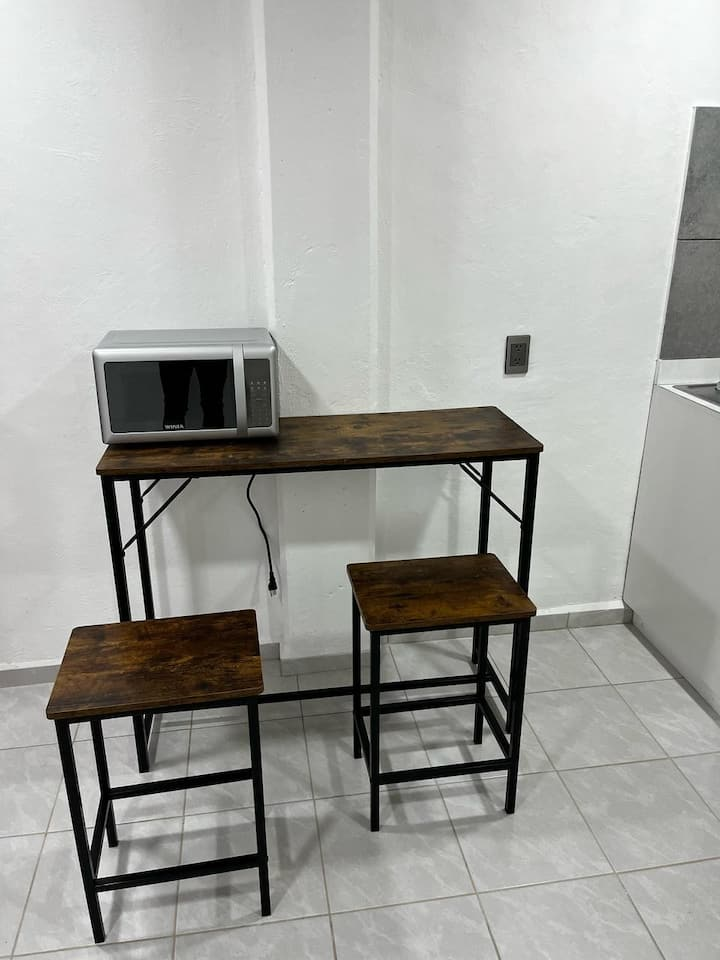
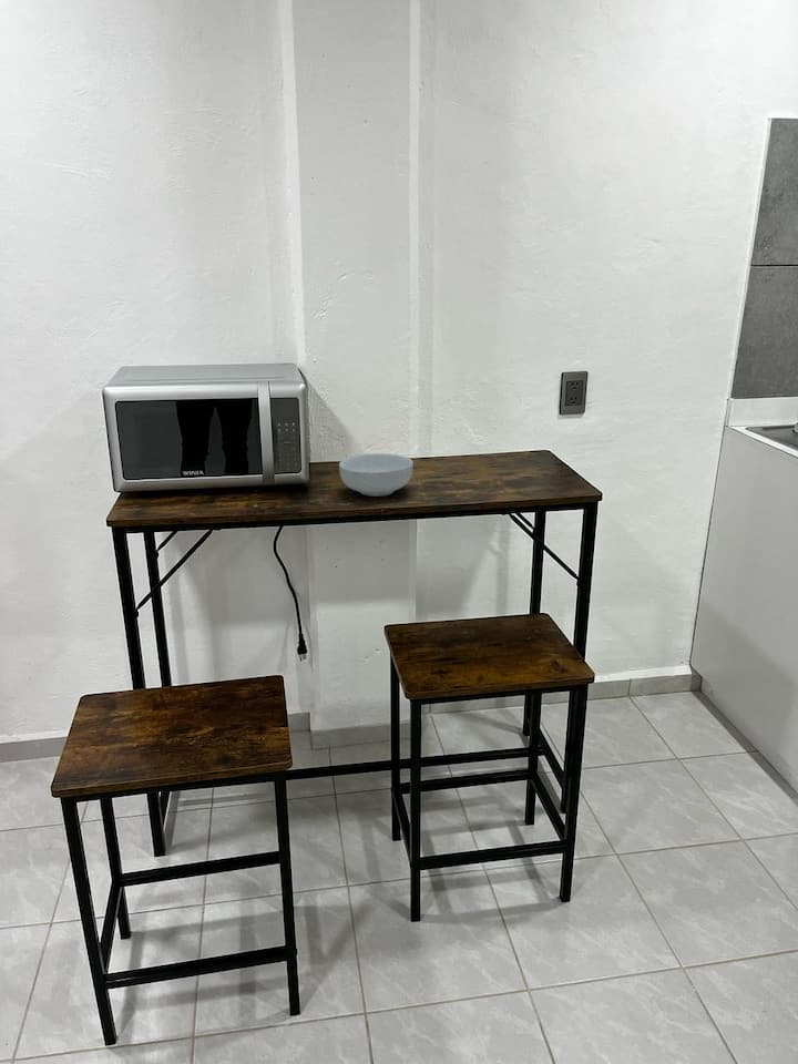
+ cereal bowl [338,452,415,498]
